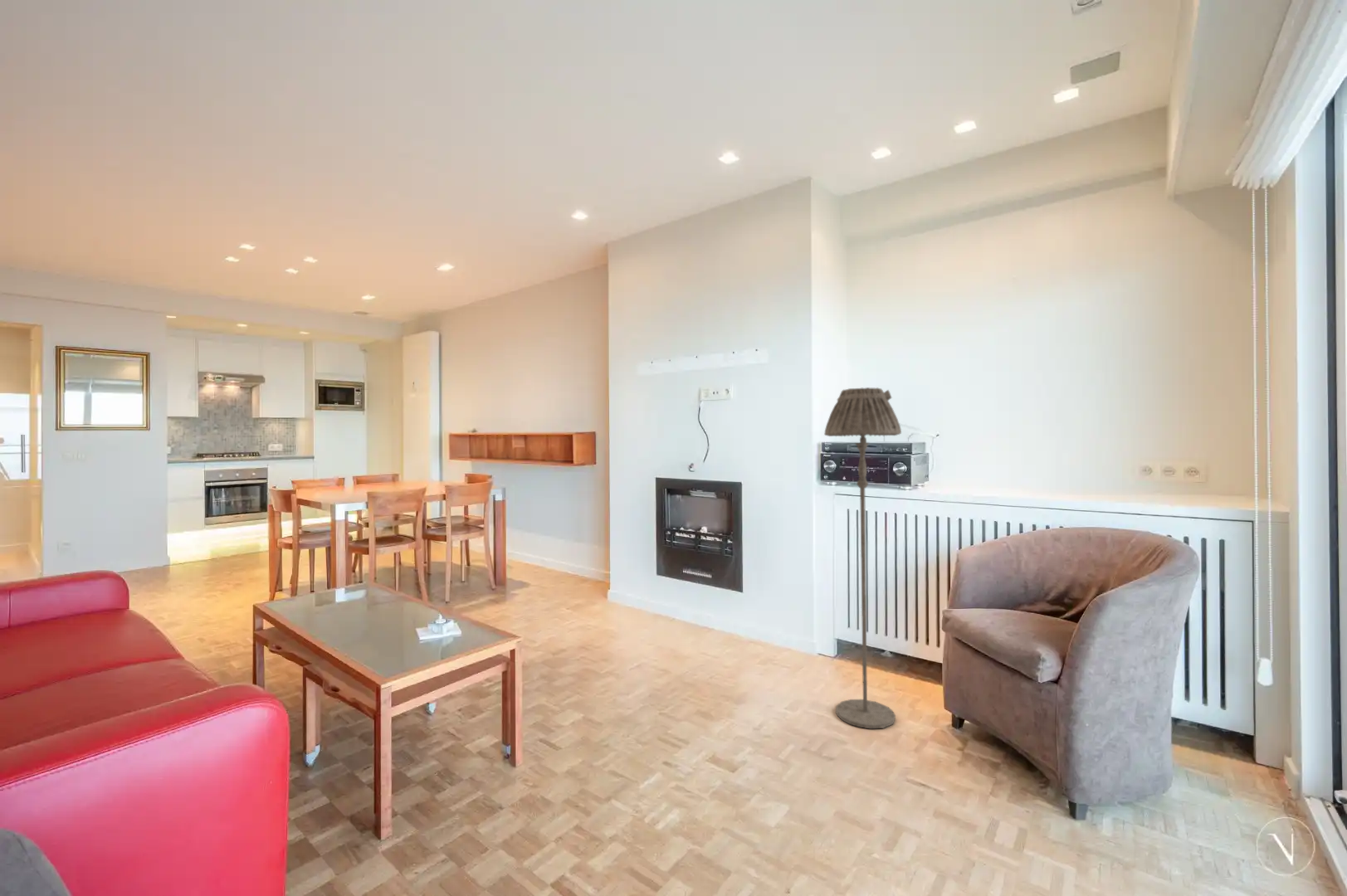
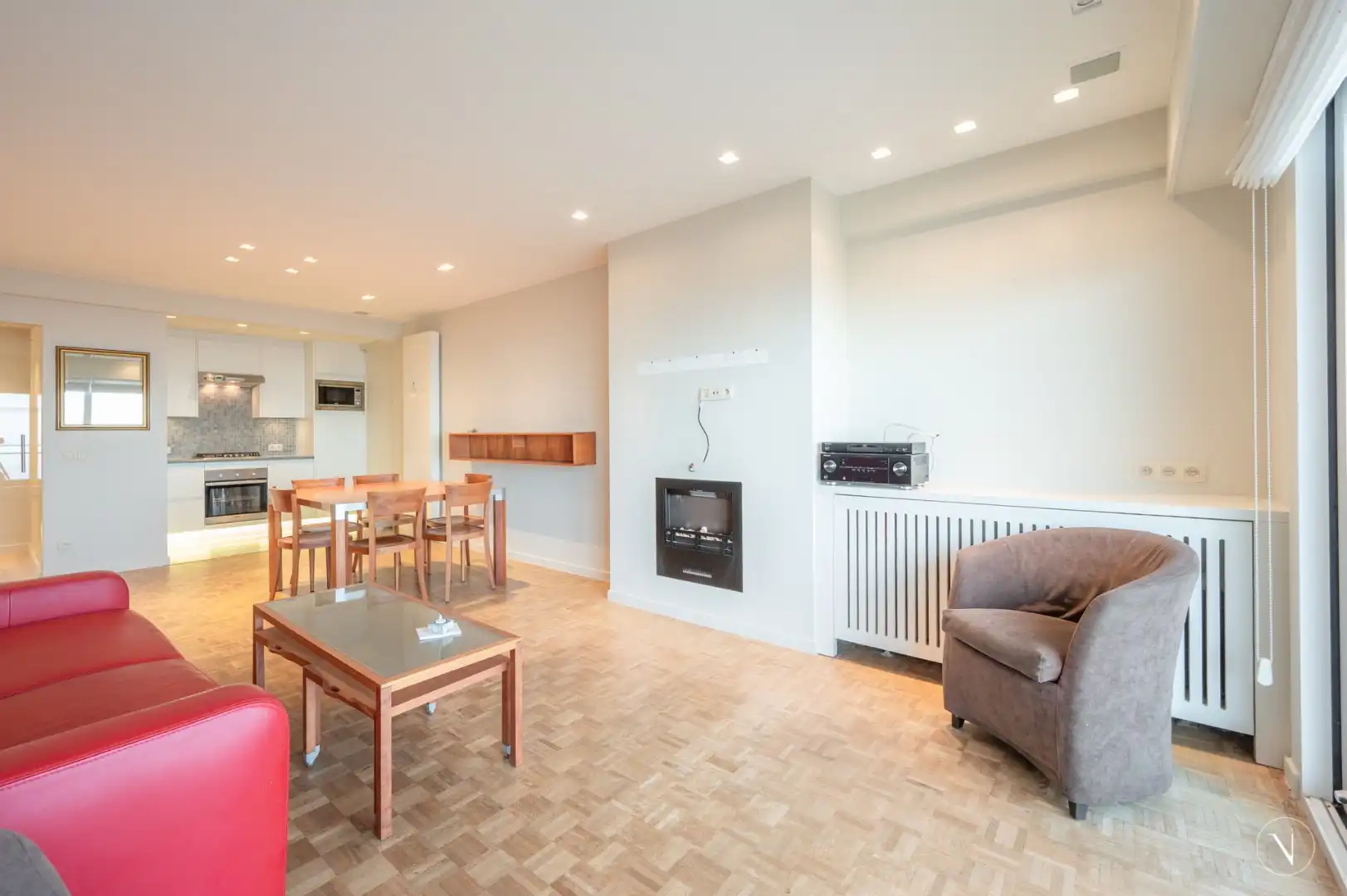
- floor lamp [823,387,902,729]
